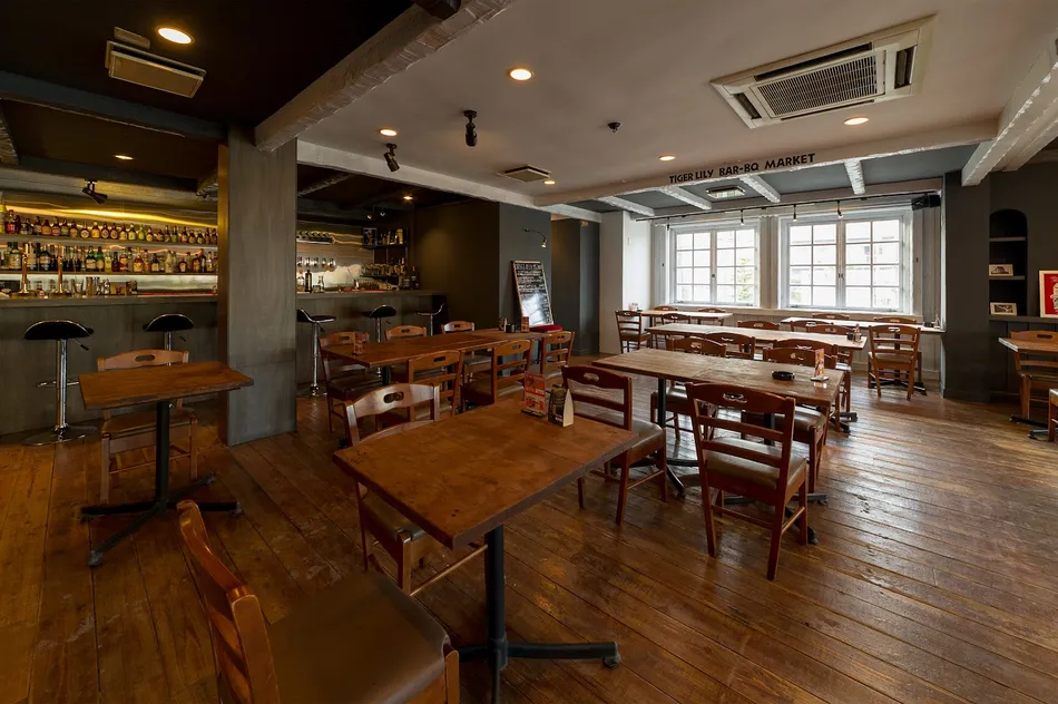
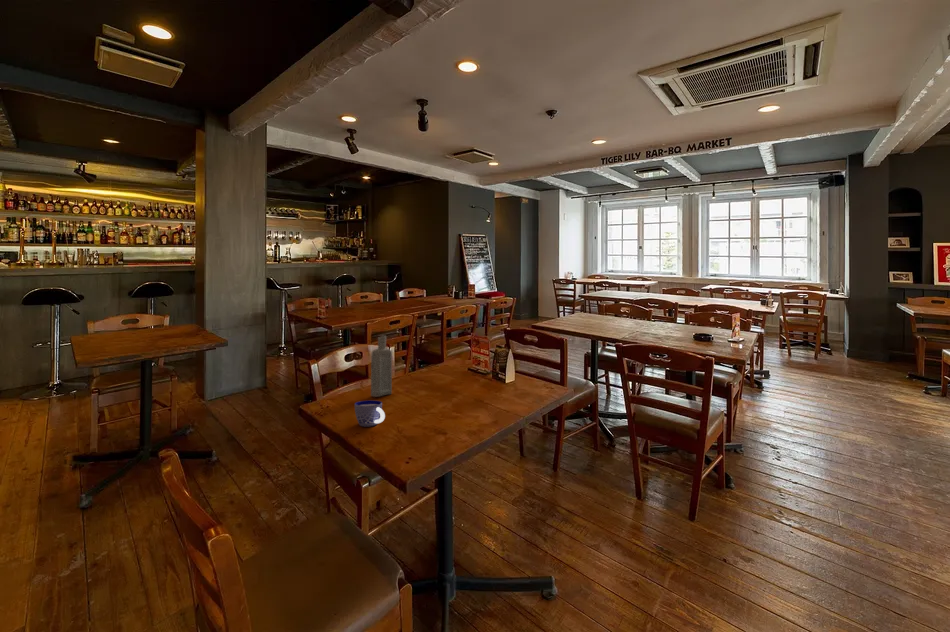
+ cup [354,399,386,428]
+ bottle [370,334,393,398]
